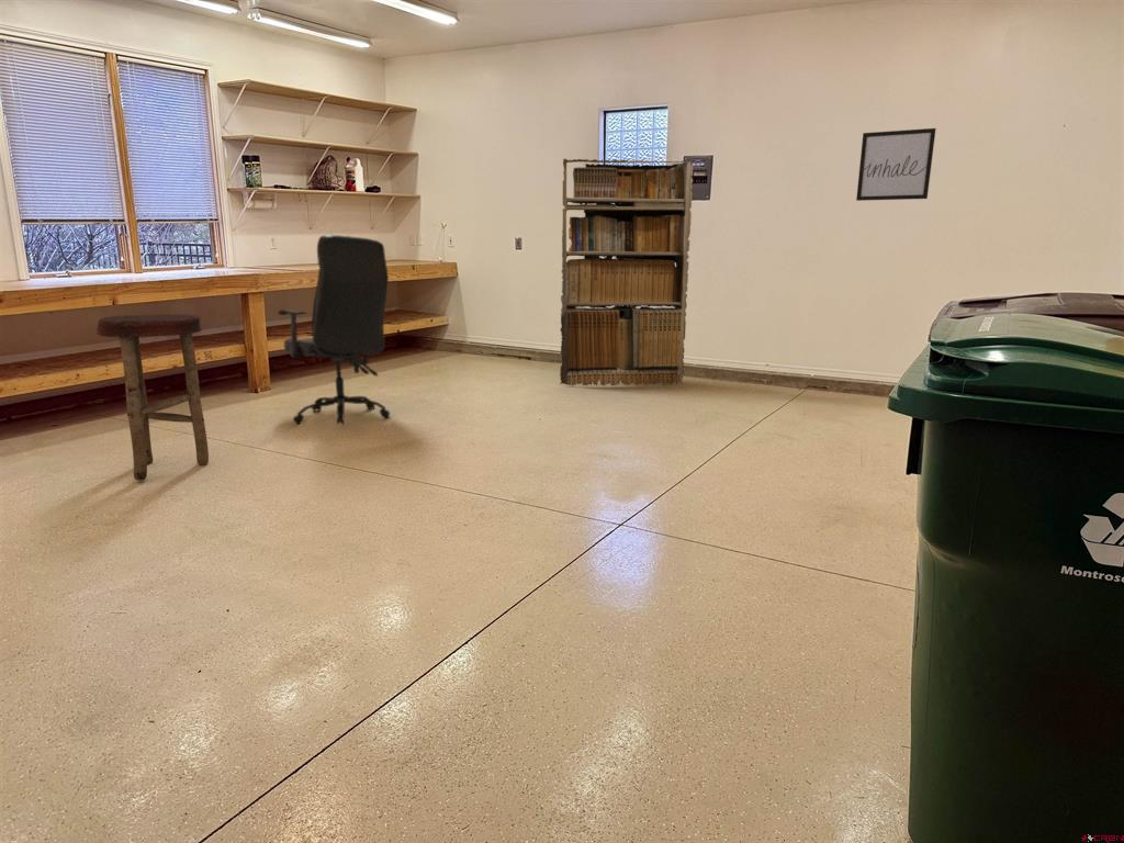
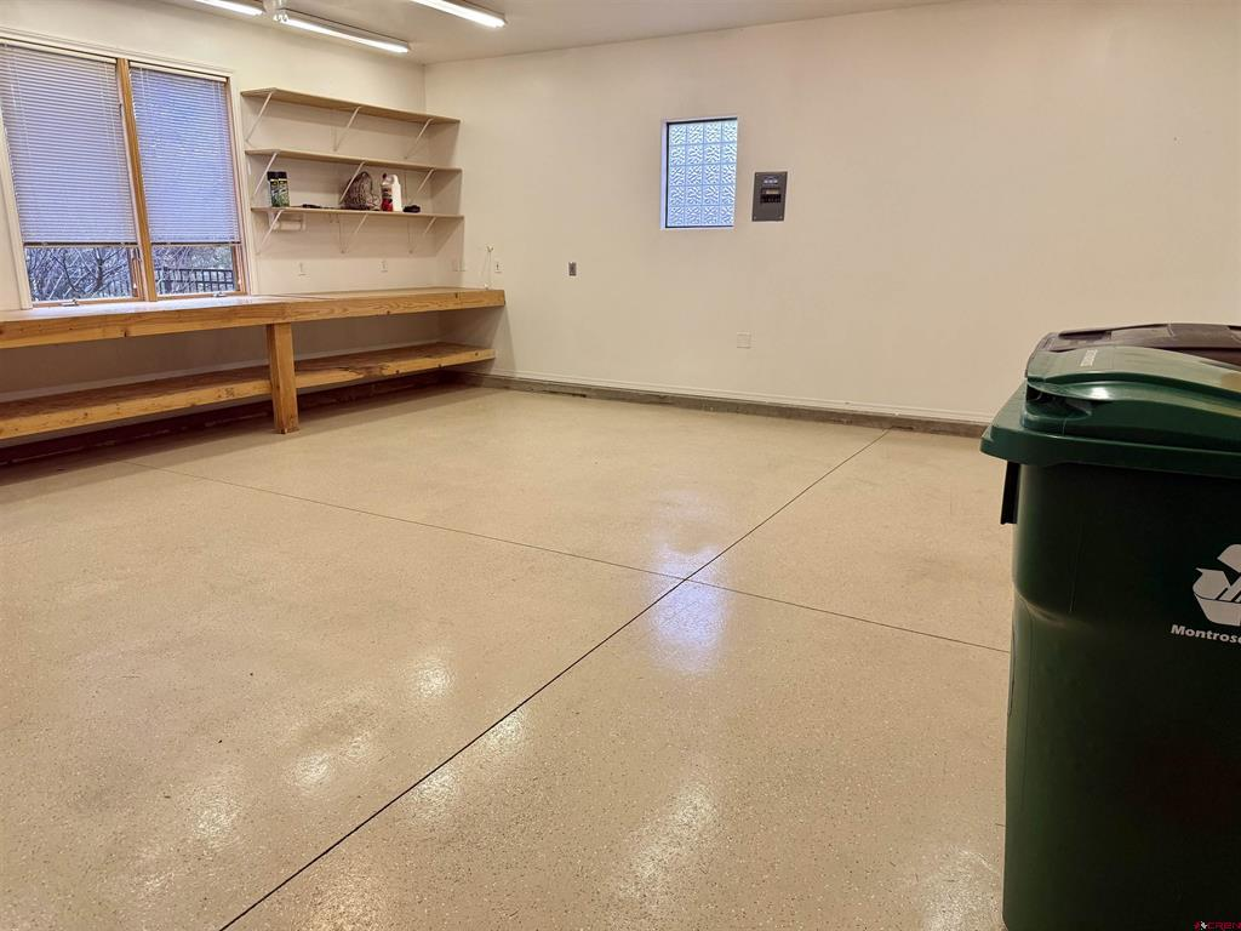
- stool [95,313,210,482]
- office chair [277,234,391,426]
- bookshelf [559,158,694,386]
- wall art [855,127,937,202]
